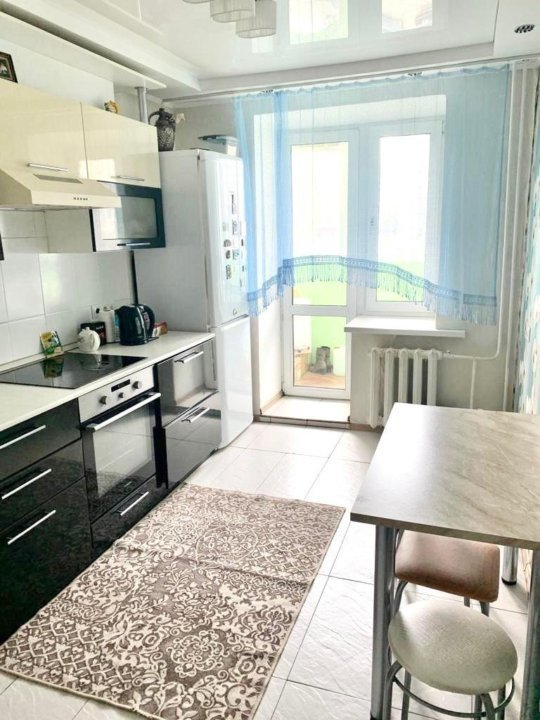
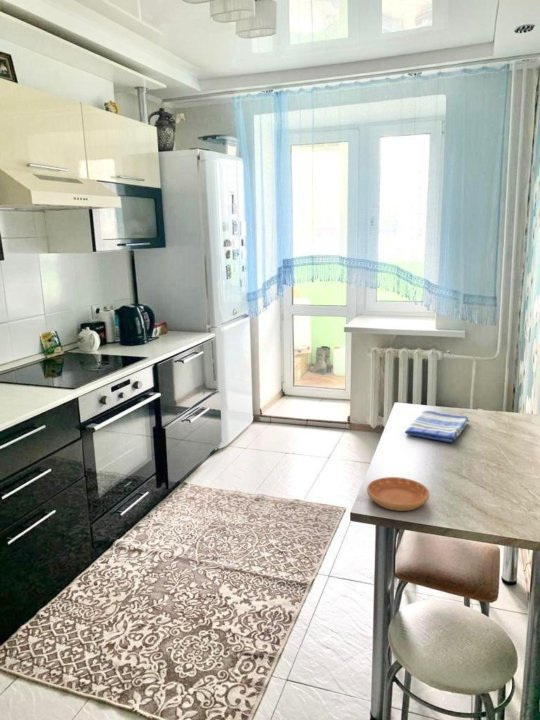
+ saucer [366,476,430,512]
+ dish towel [404,410,470,444]
